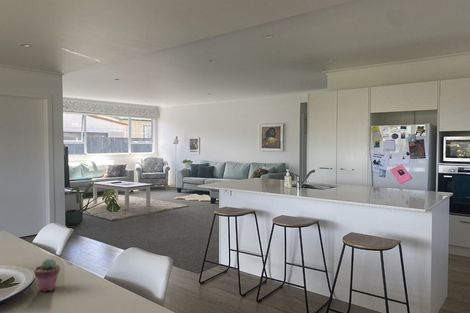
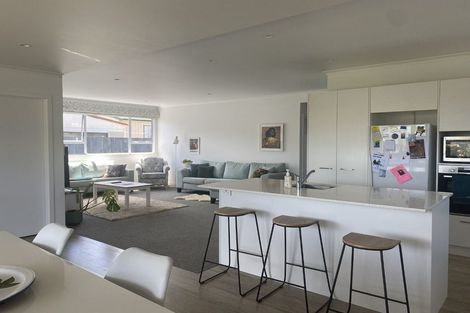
- potted succulent [33,258,61,293]
